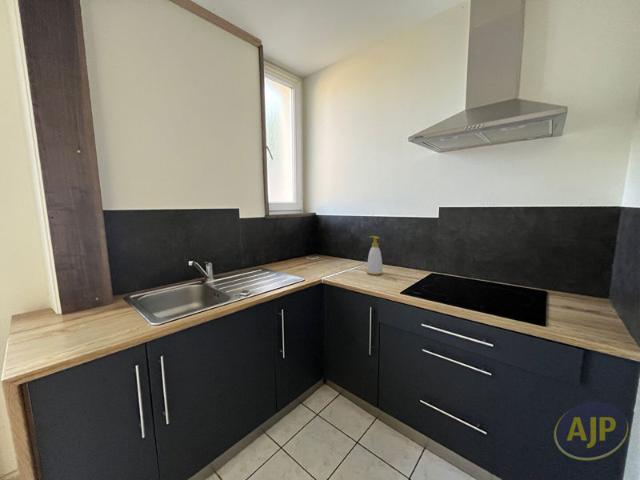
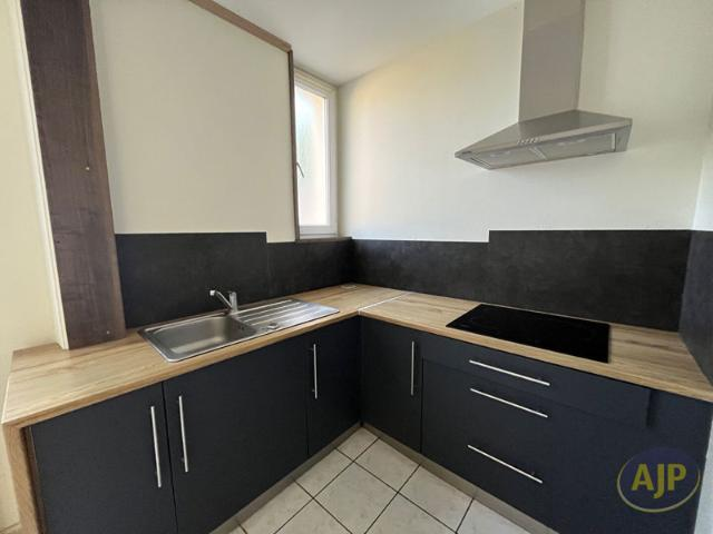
- soap bottle [366,235,384,276]
